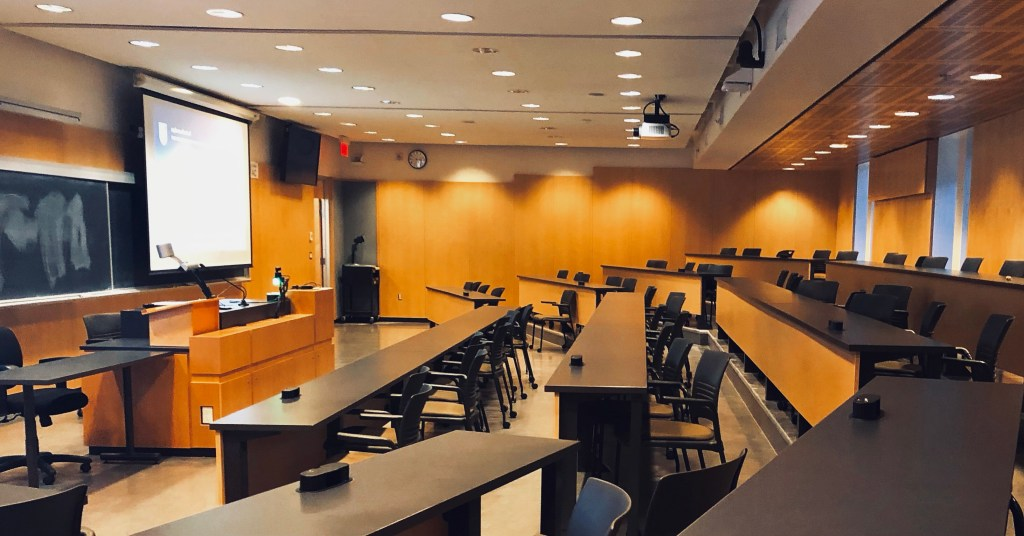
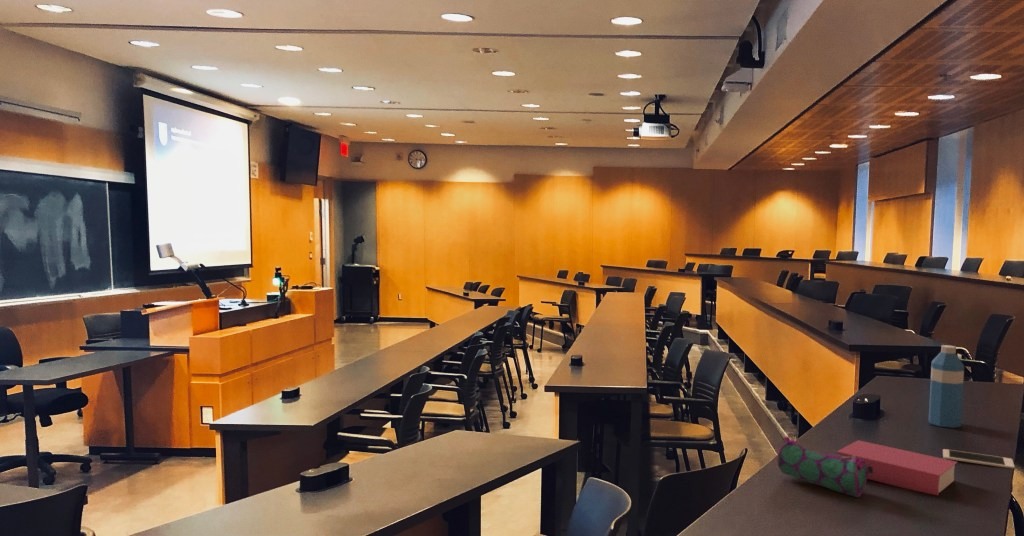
+ pencil case [776,435,873,498]
+ book [835,439,959,497]
+ cell phone [942,448,1016,470]
+ water bottle [928,344,965,429]
